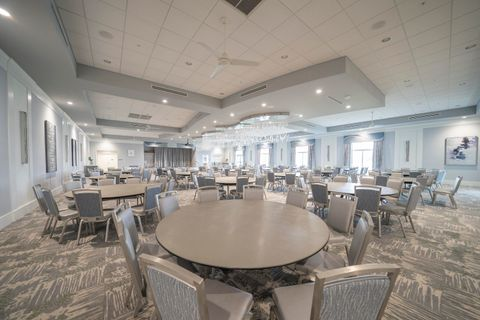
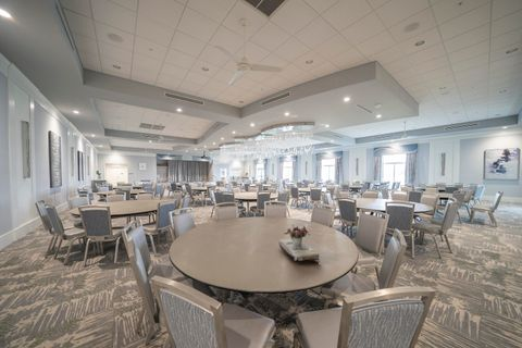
+ flower arrangement [278,224,320,262]
